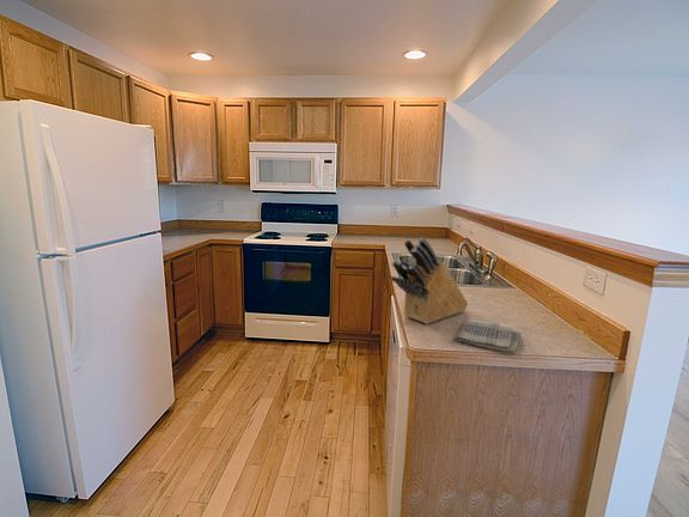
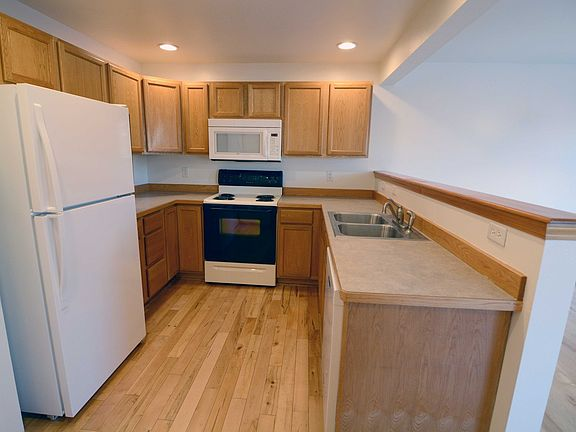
- dish towel [455,318,523,355]
- knife block [390,237,469,326]
